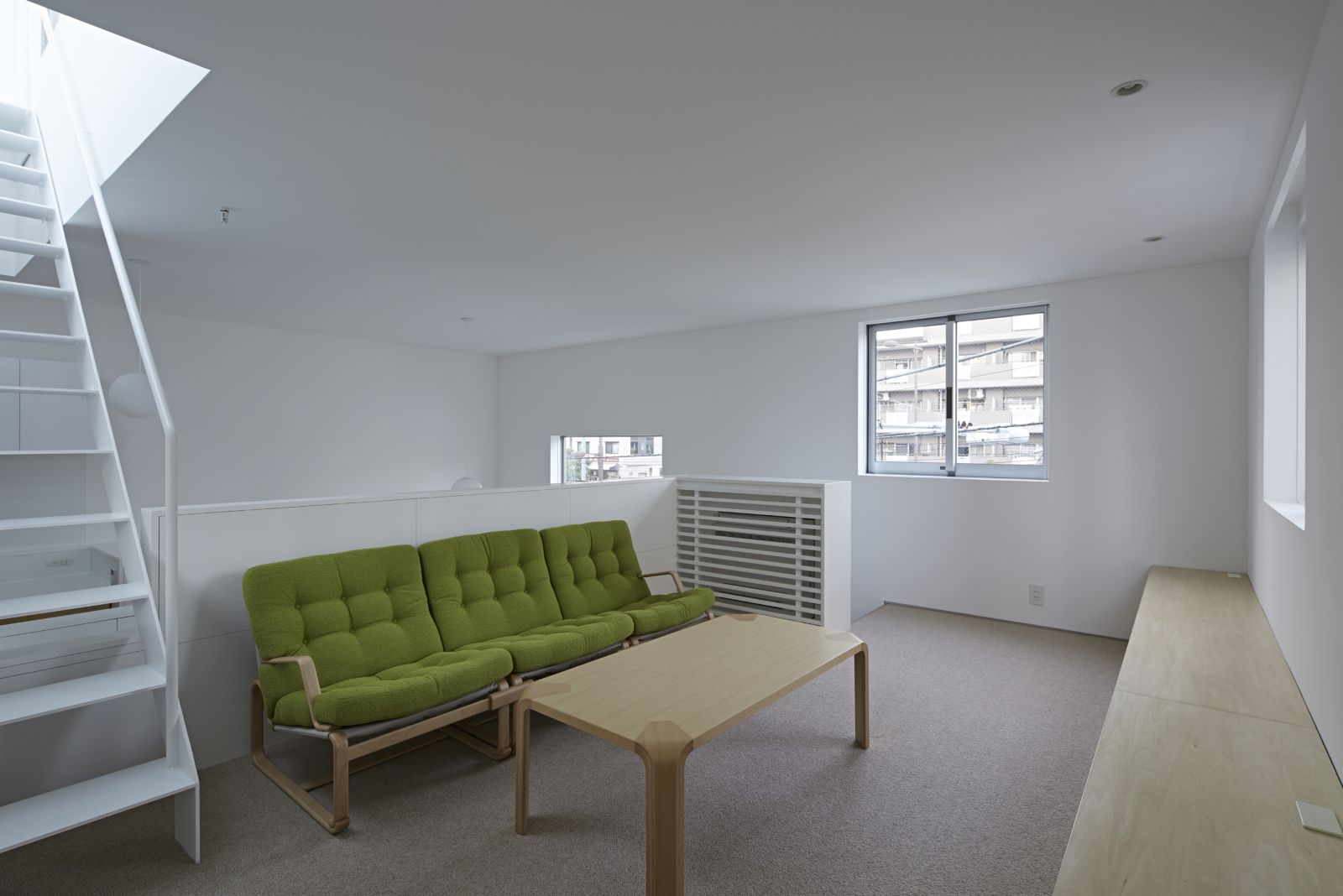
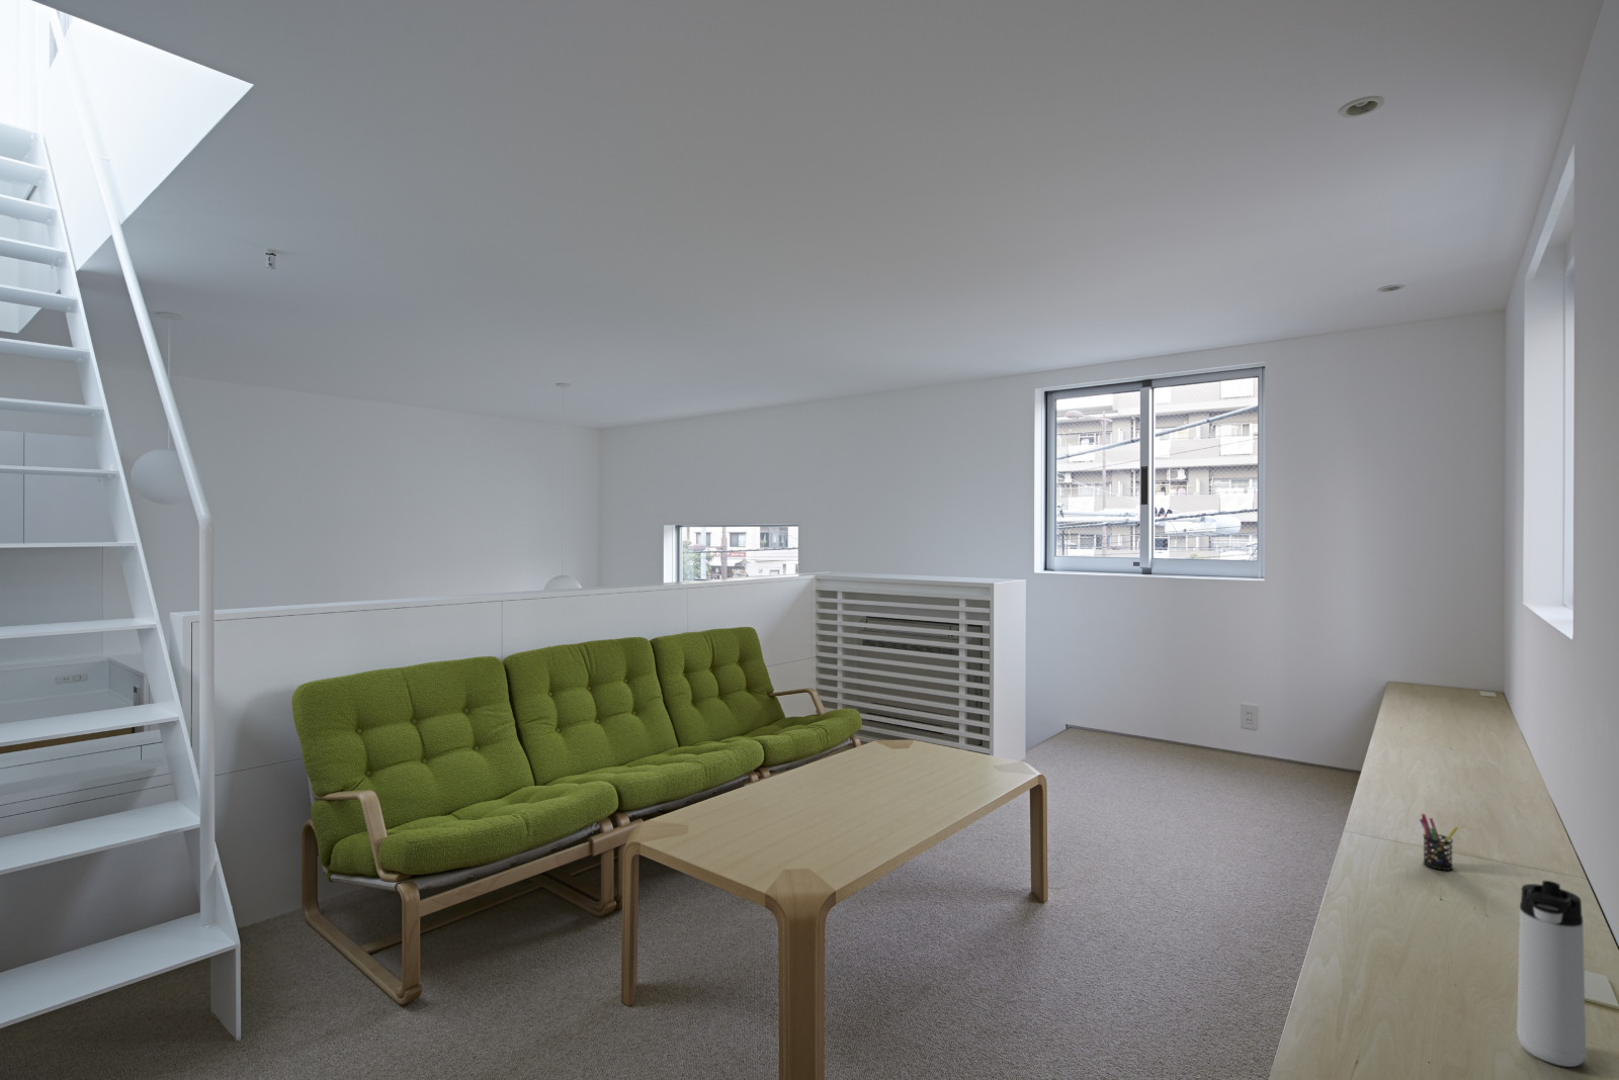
+ pen holder [1419,814,1459,871]
+ thermos bottle [1515,880,1586,1068]
